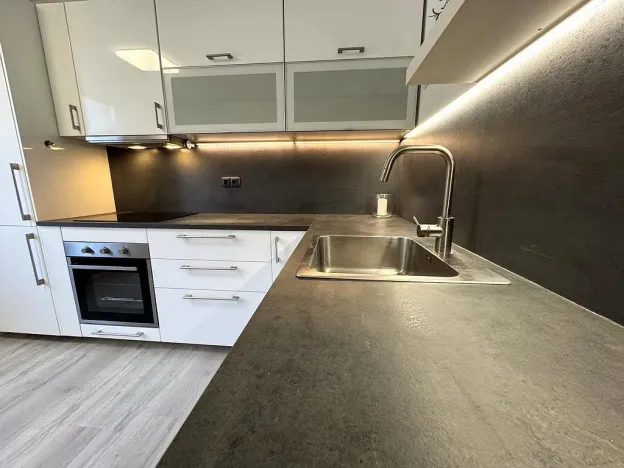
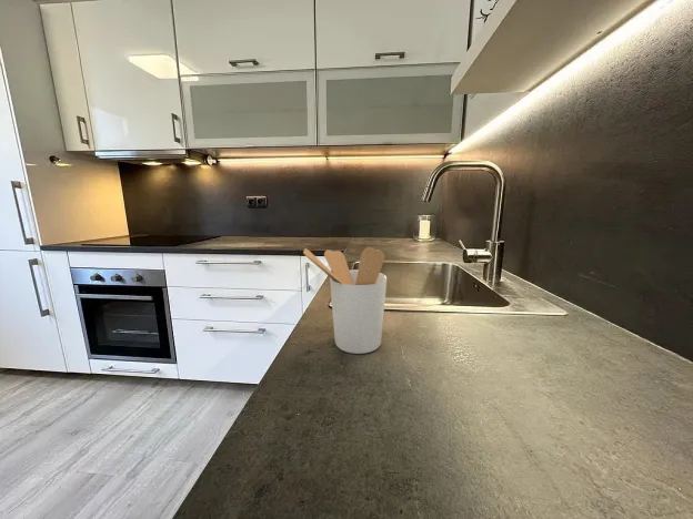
+ utensil holder [302,246,388,355]
